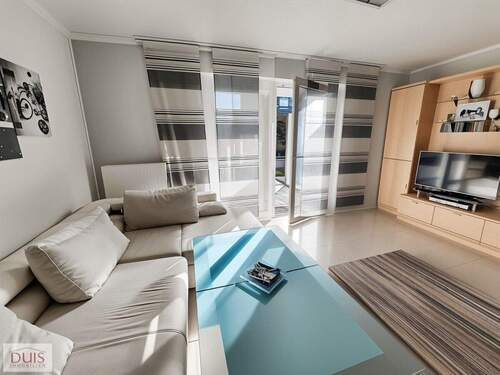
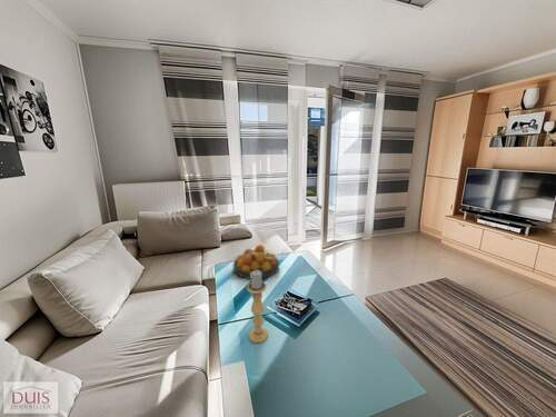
+ fruit bowl [232,244,280,280]
+ candle holder [246,271,269,344]
